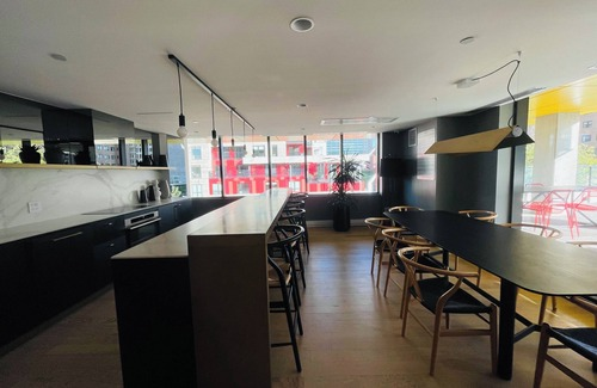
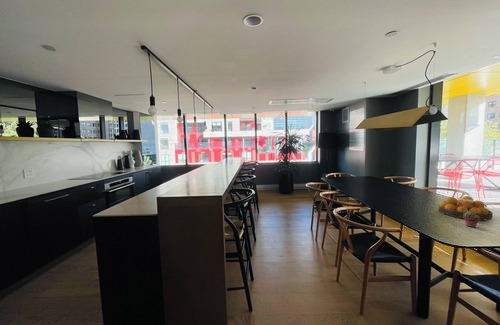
+ potted succulent [463,211,480,229]
+ fruit bowl [437,195,494,222]
